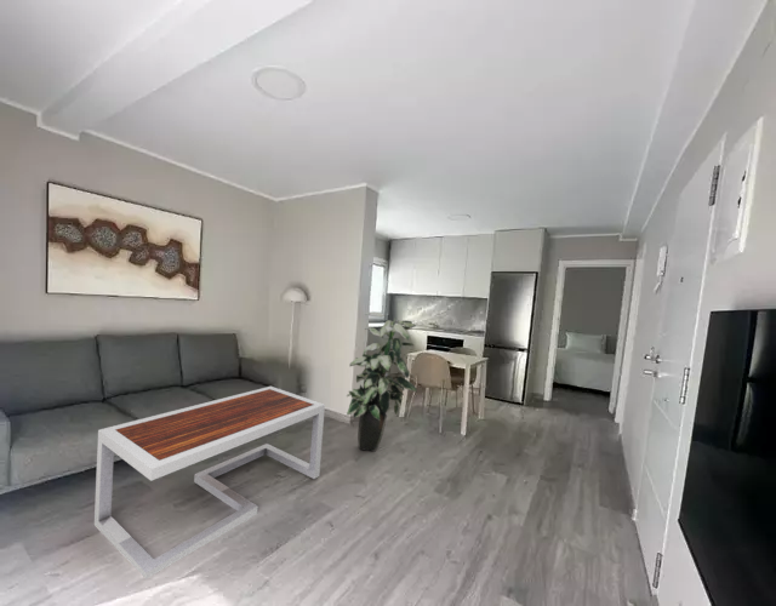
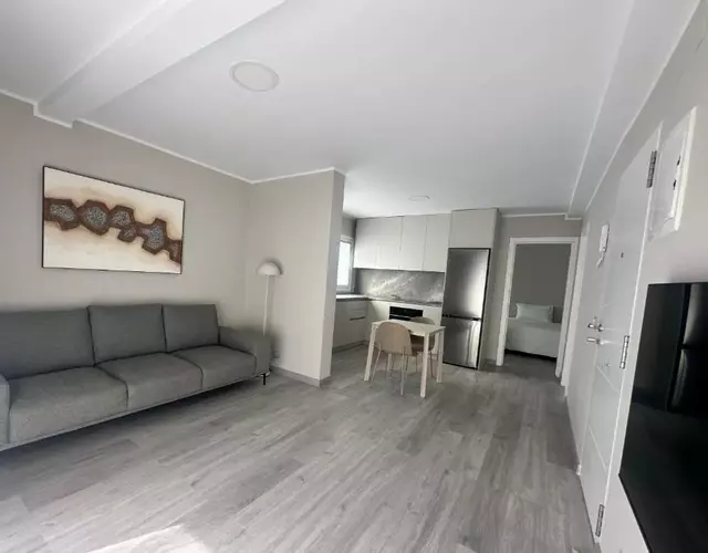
- coffee table [93,385,326,579]
- indoor plant [346,311,418,453]
